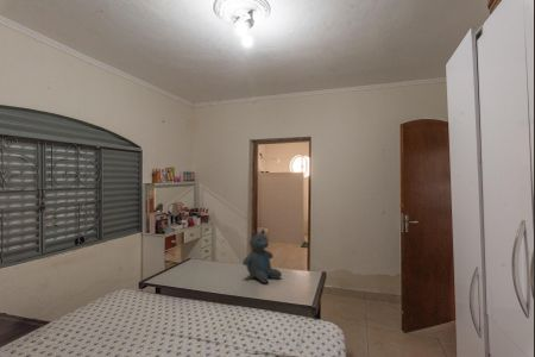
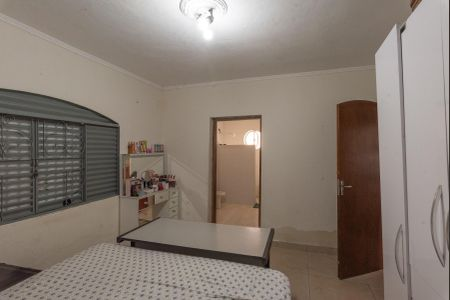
- teddy bear [241,228,283,284]
